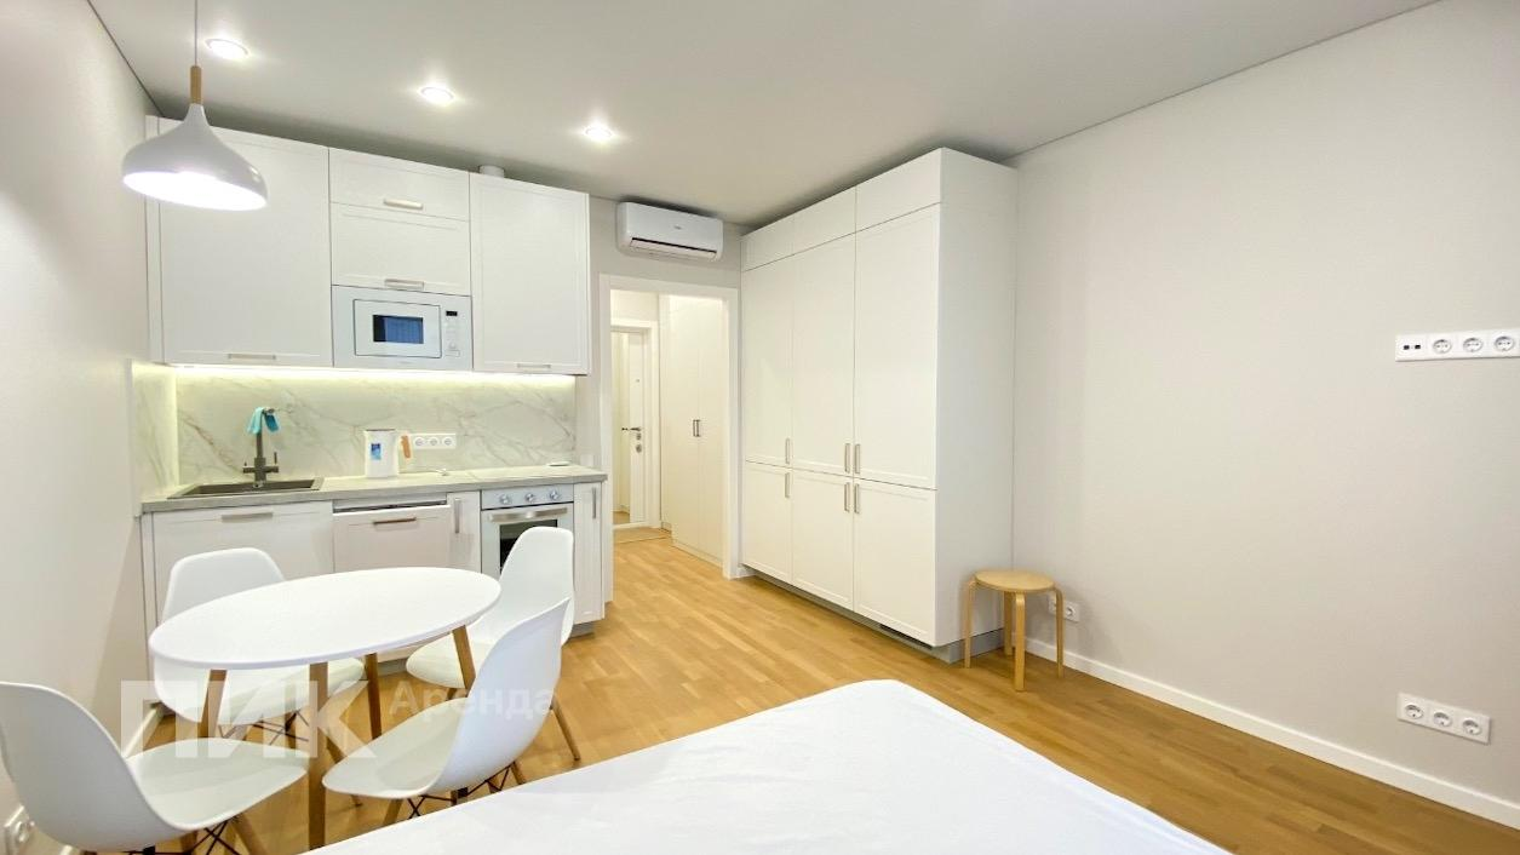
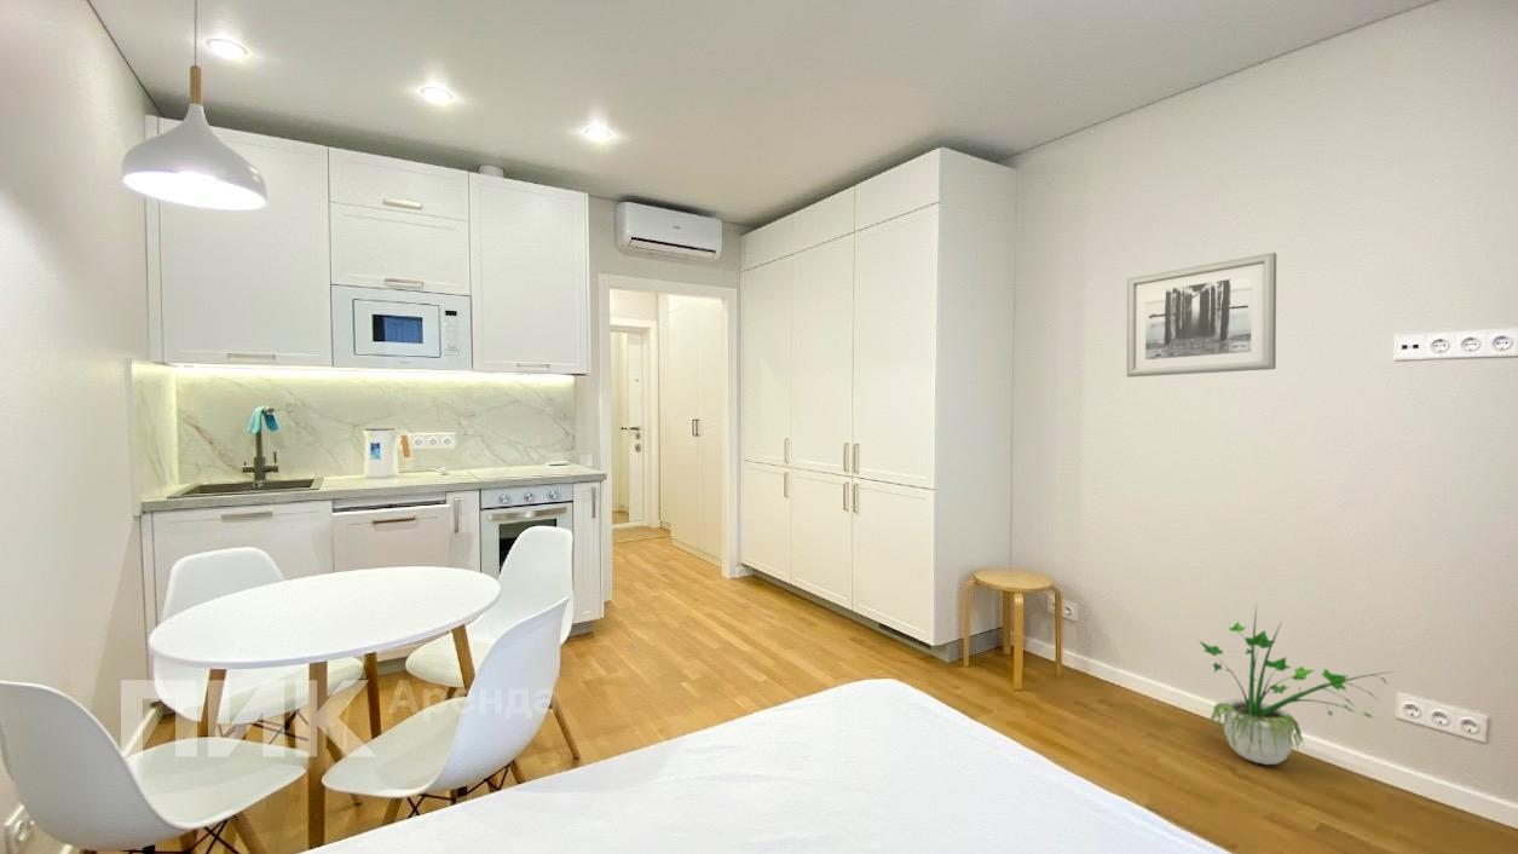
+ potted plant [1197,605,1392,766]
+ wall art [1126,252,1277,379]
